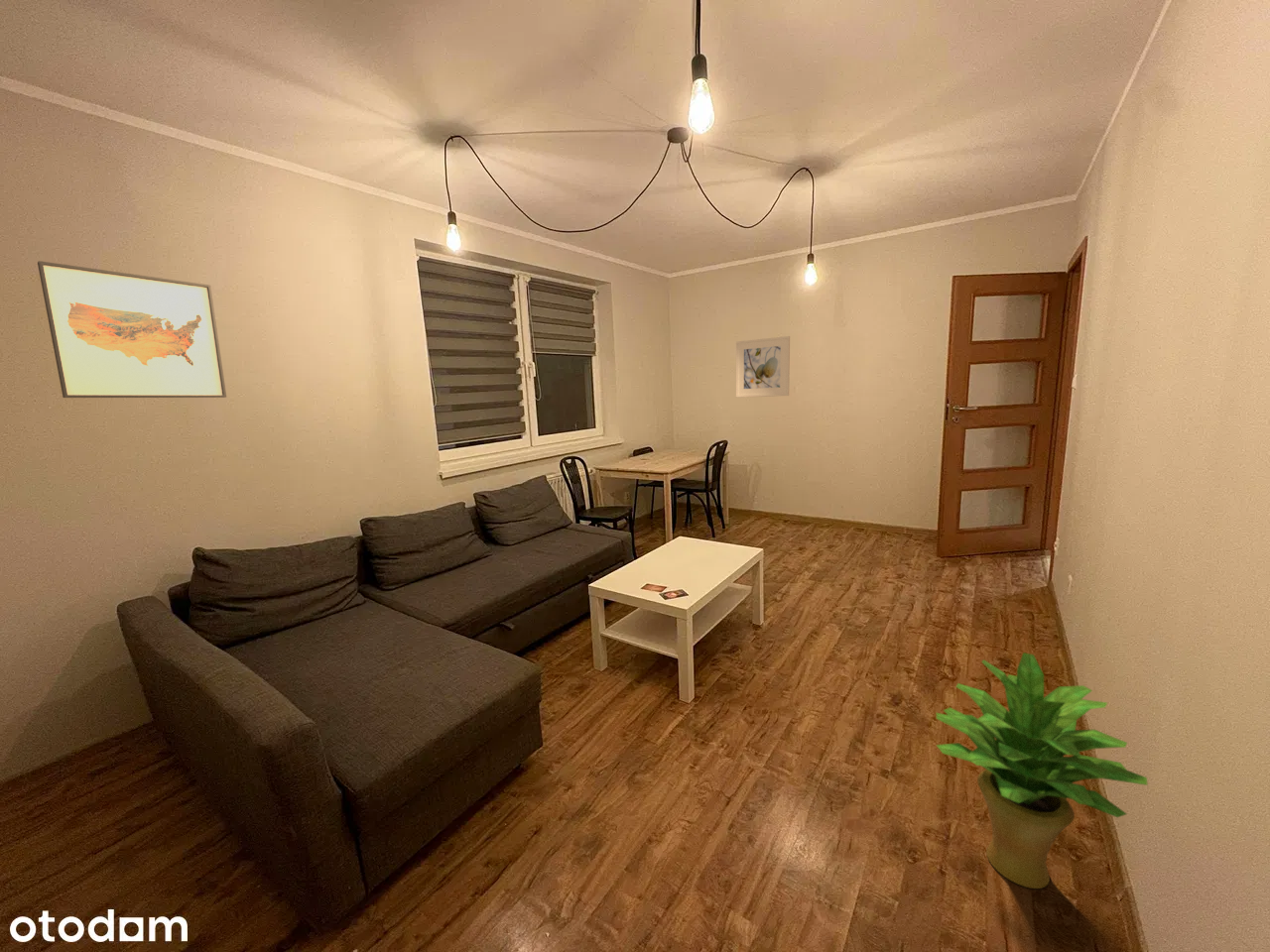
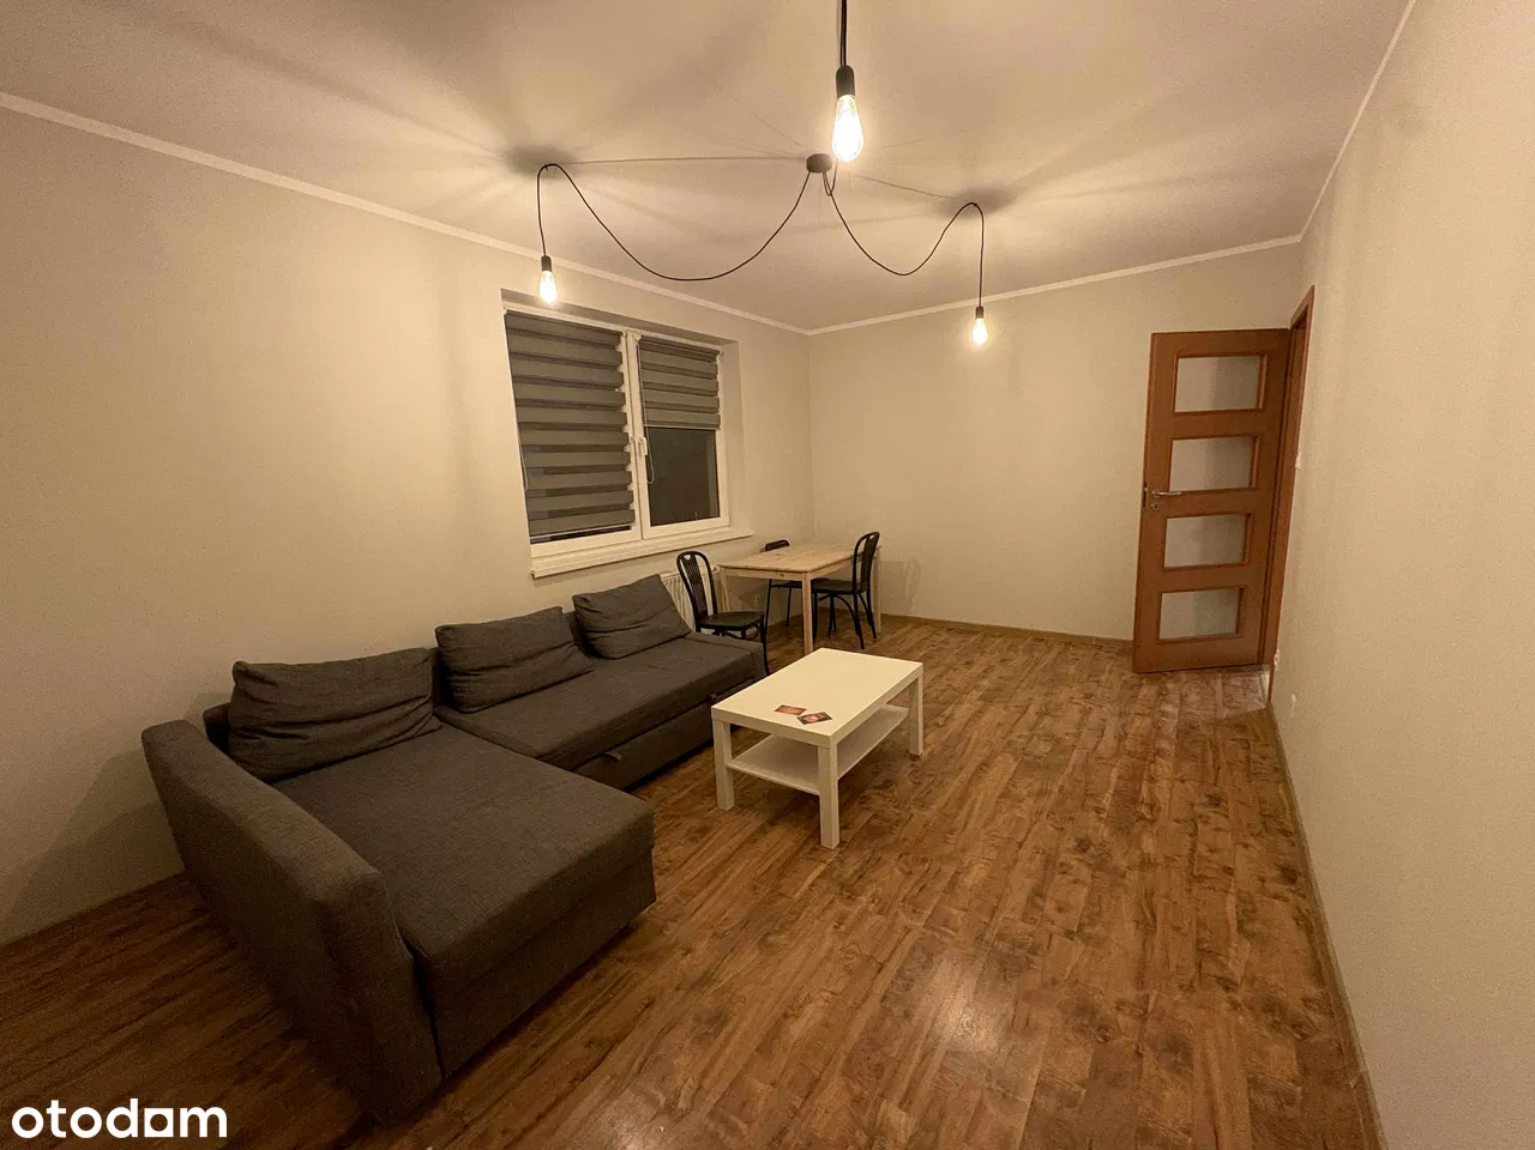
- wall art [37,260,227,399]
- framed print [735,335,791,399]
- potted plant [935,652,1148,890]
